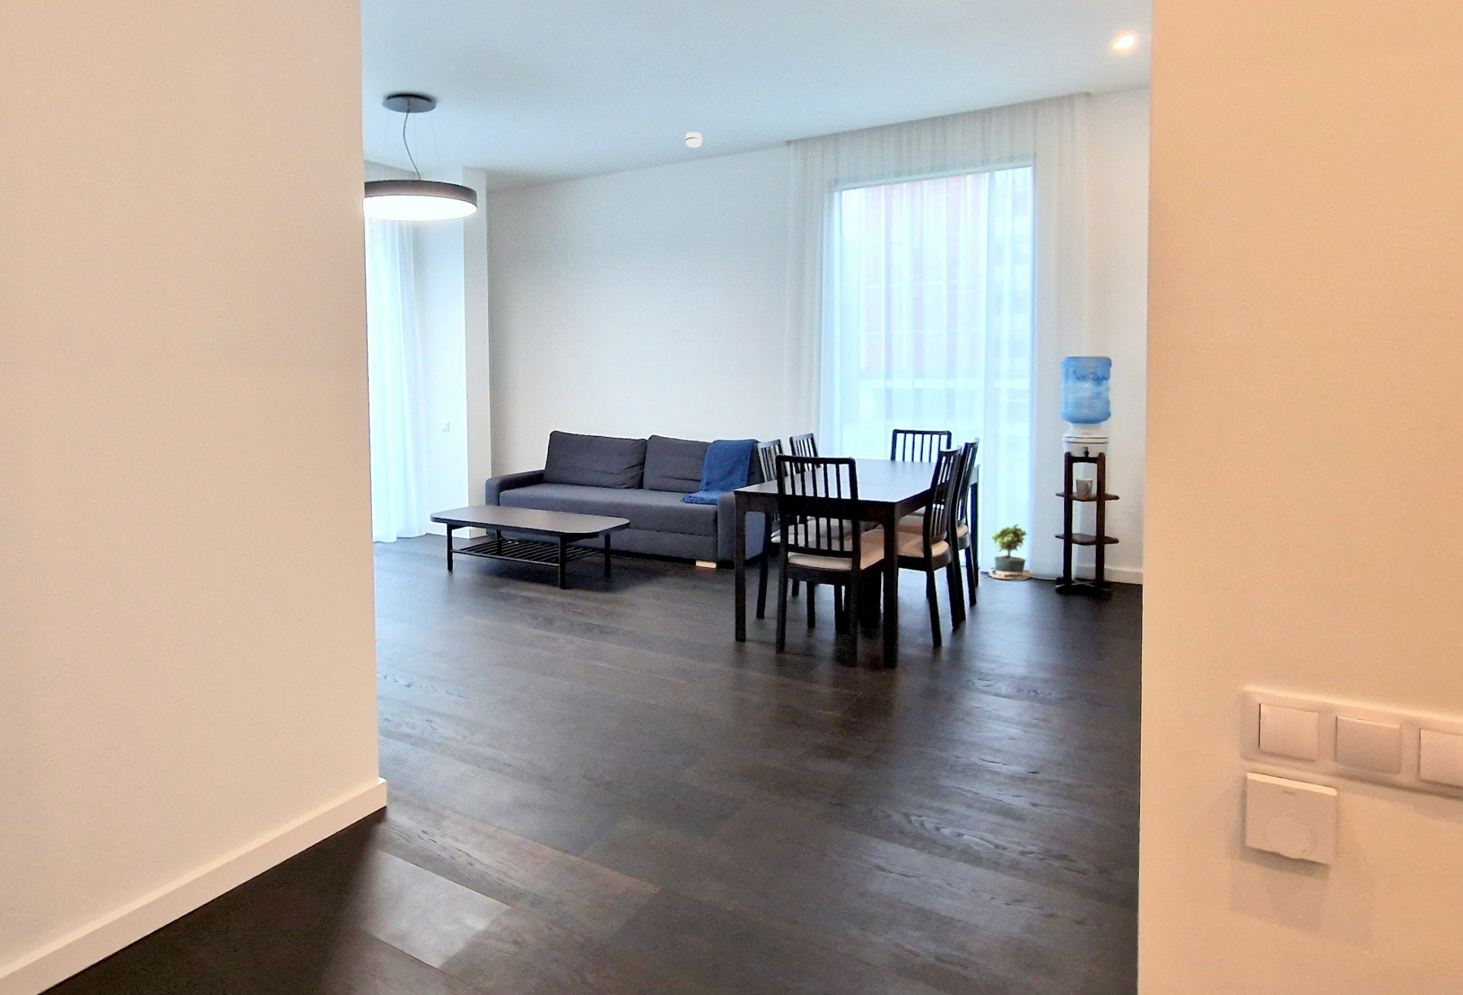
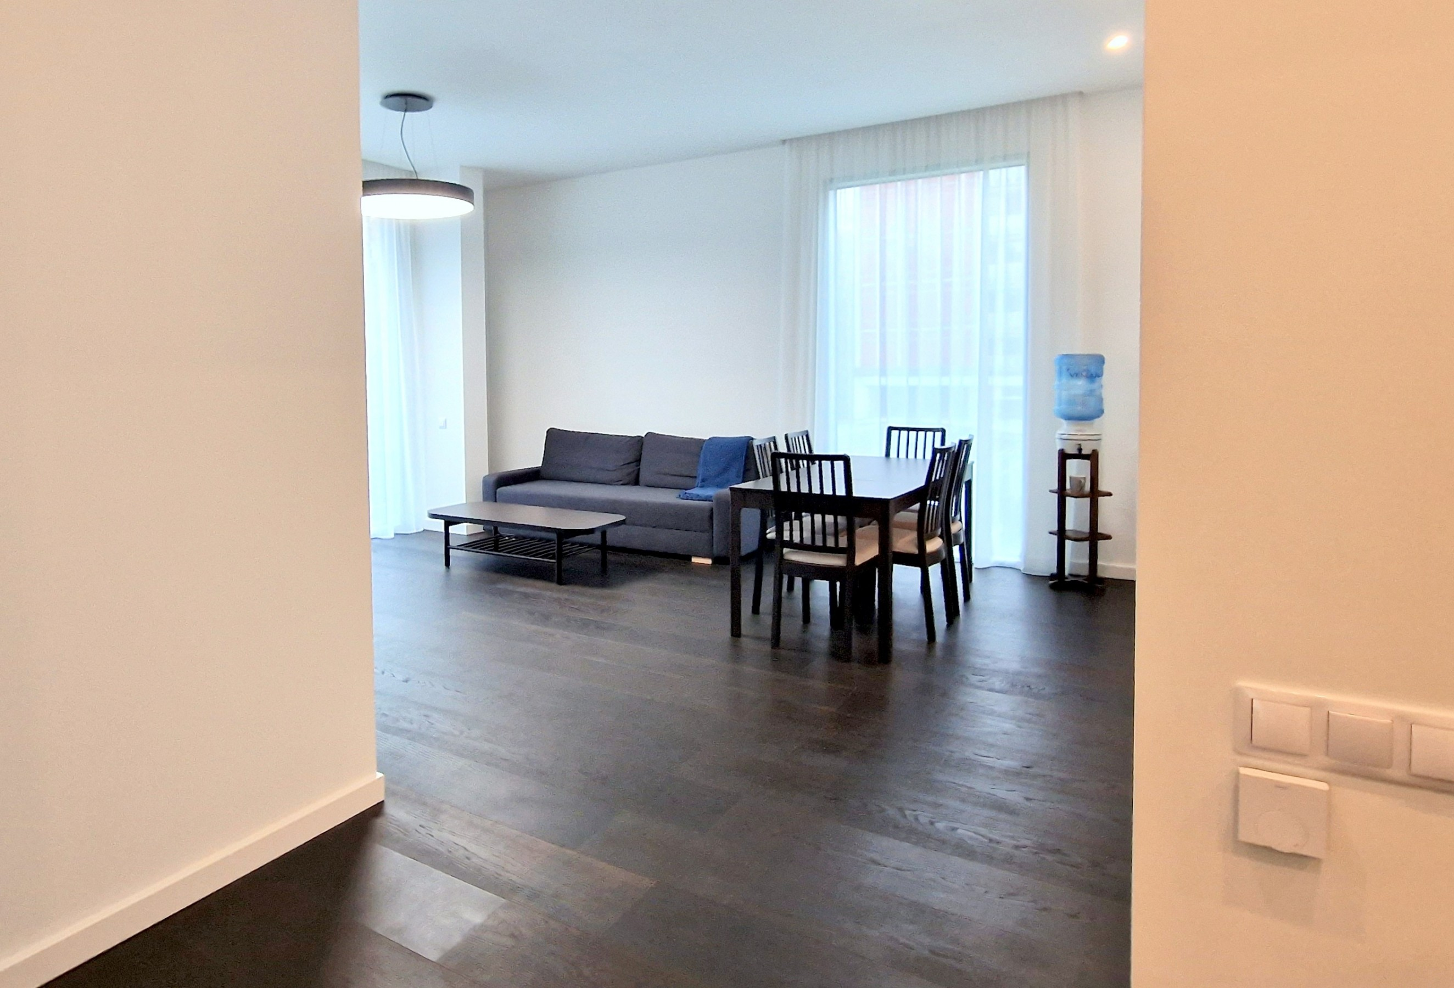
- potted plant [978,523,1033,580]
- smoke detector [684,131,704,148]
